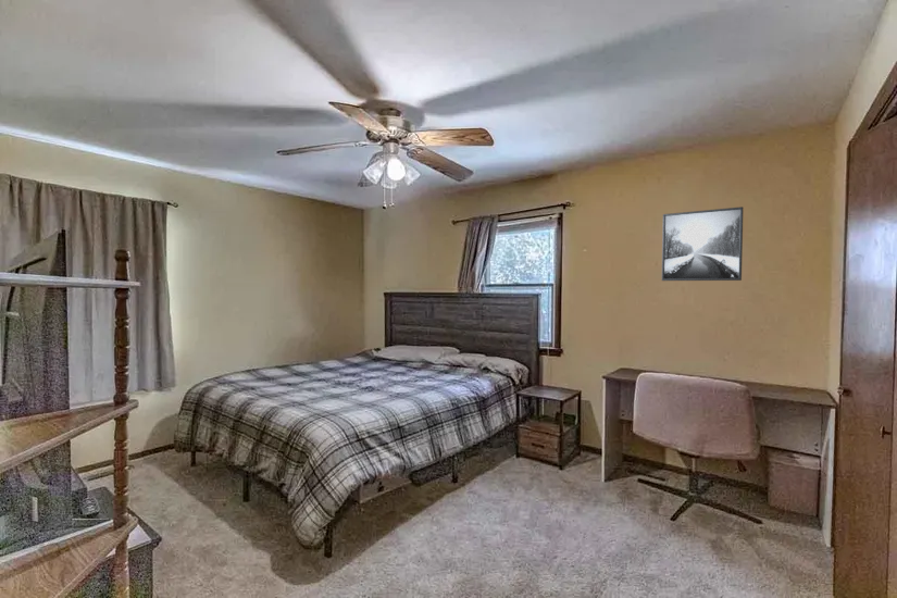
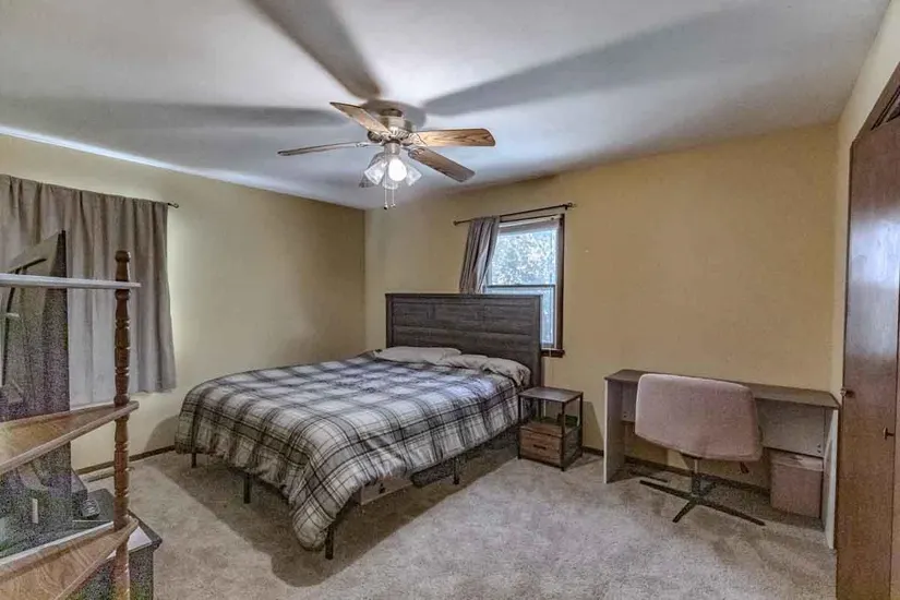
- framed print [661,205,745,282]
